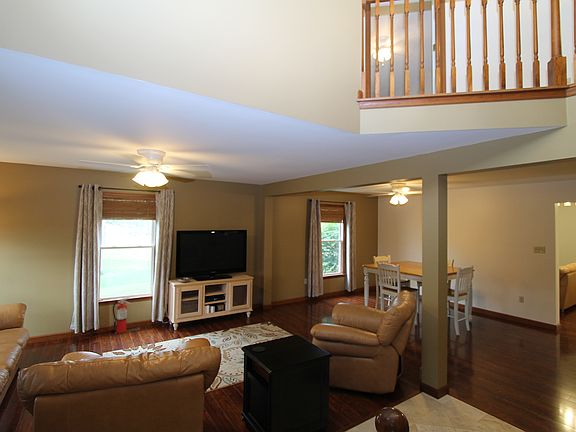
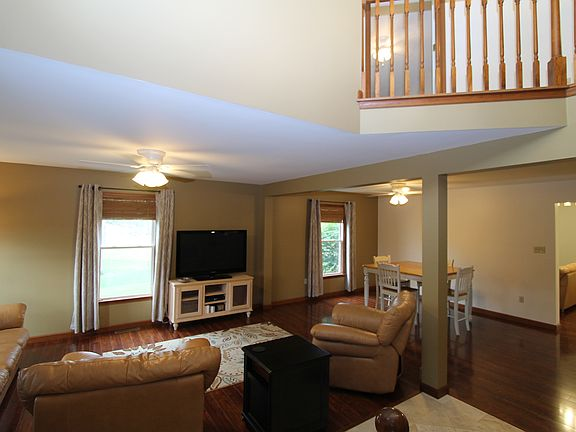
- fire extinguisher [112,296,131,334]
